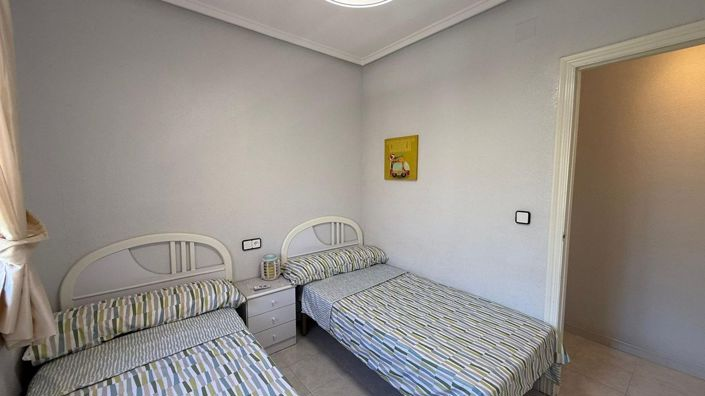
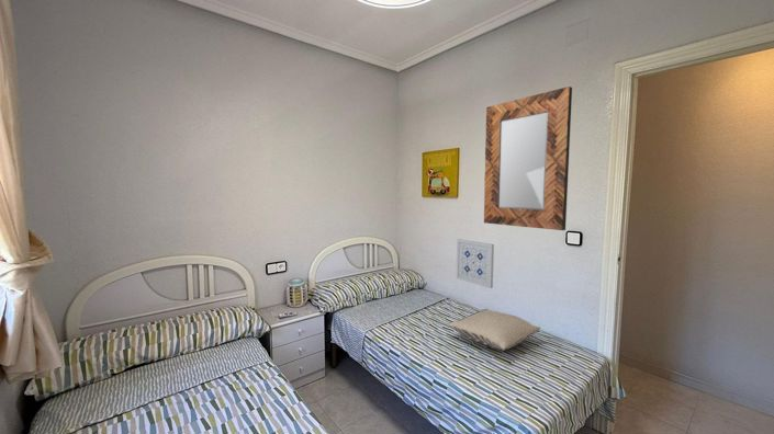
+ wall art [456,238,495,289]
+ pillow [446,308,541,352]
+ home mirror [483,85,573,231]
